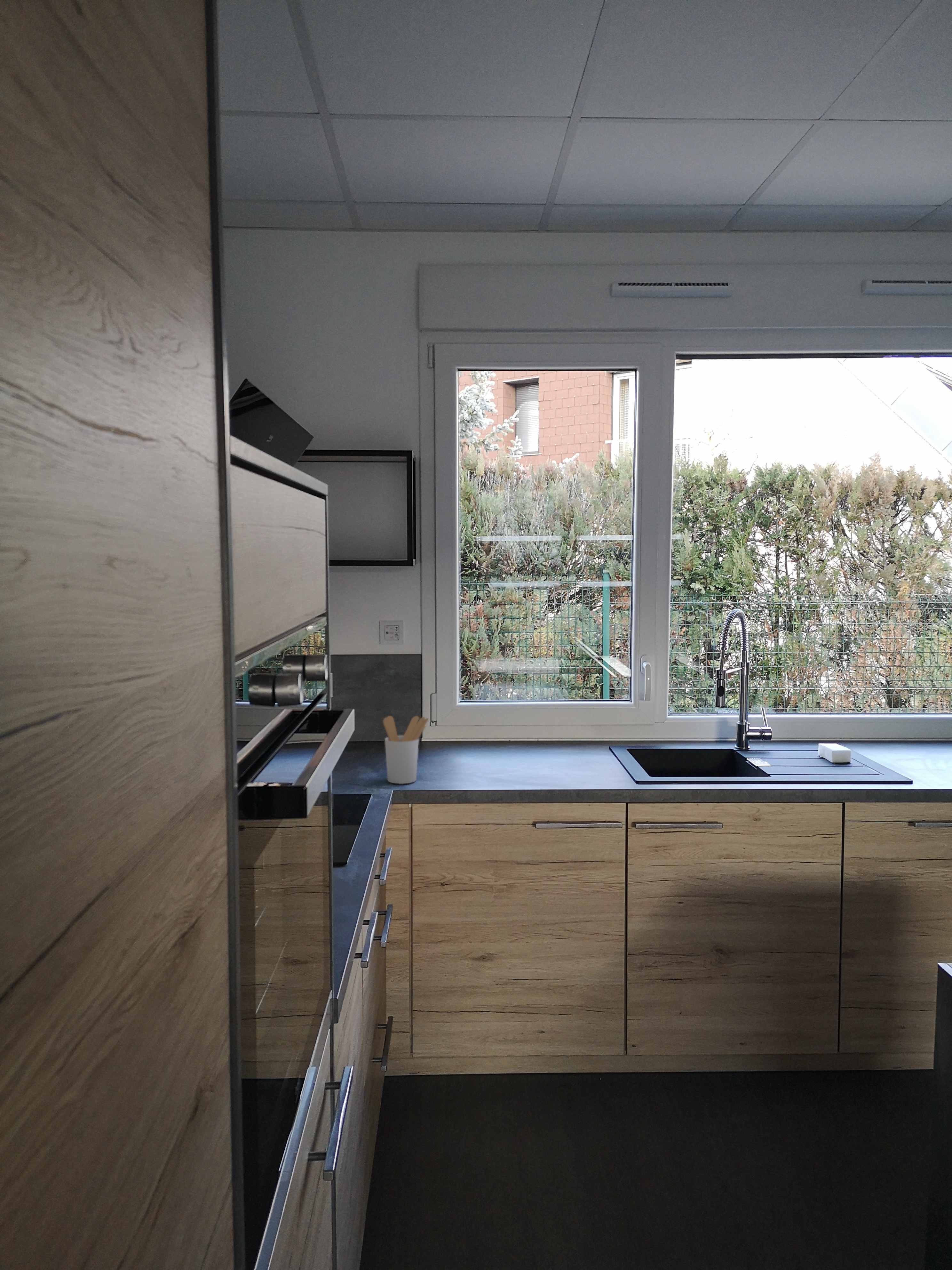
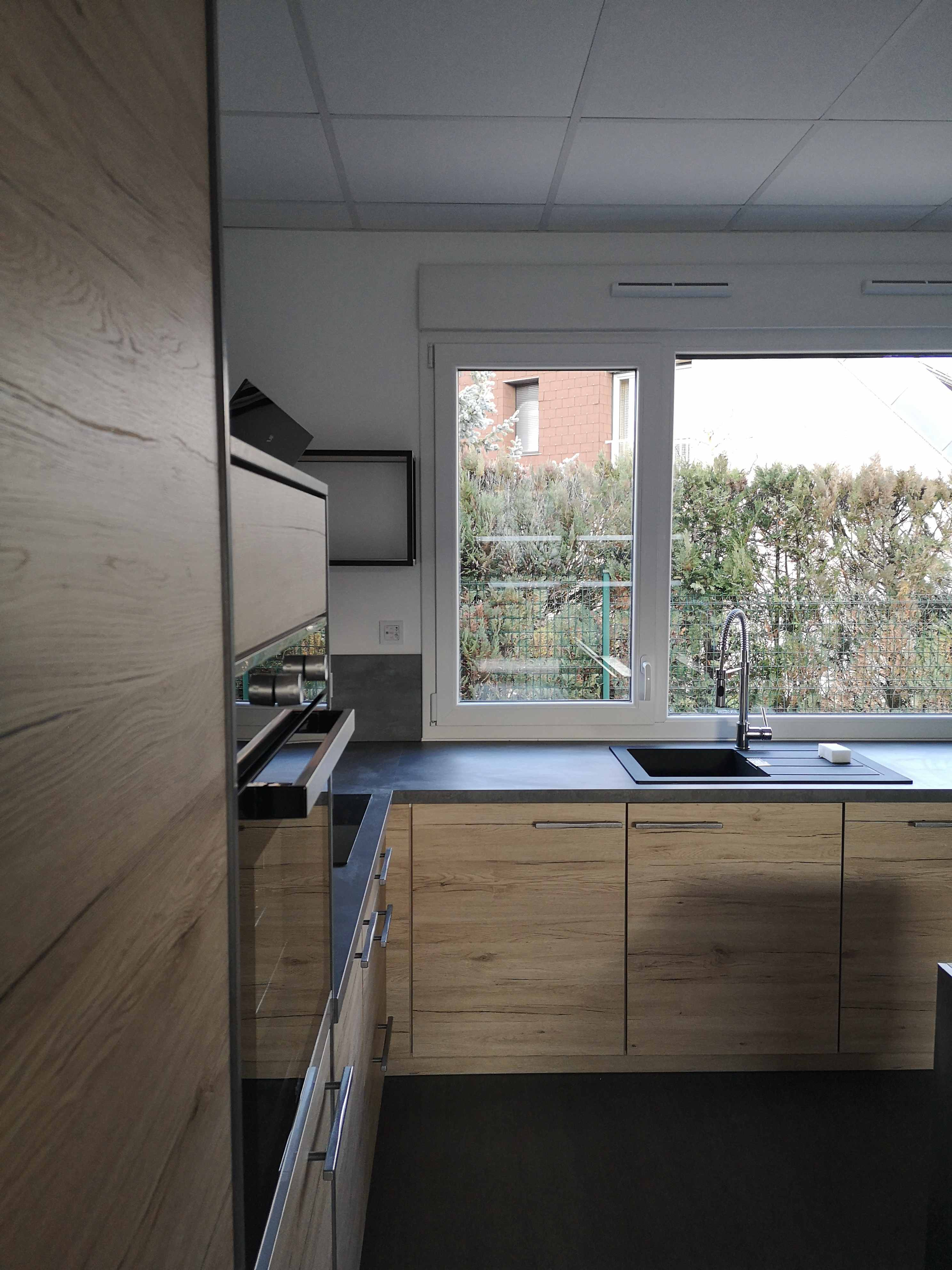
- utensil holder [383,715,429,784]
